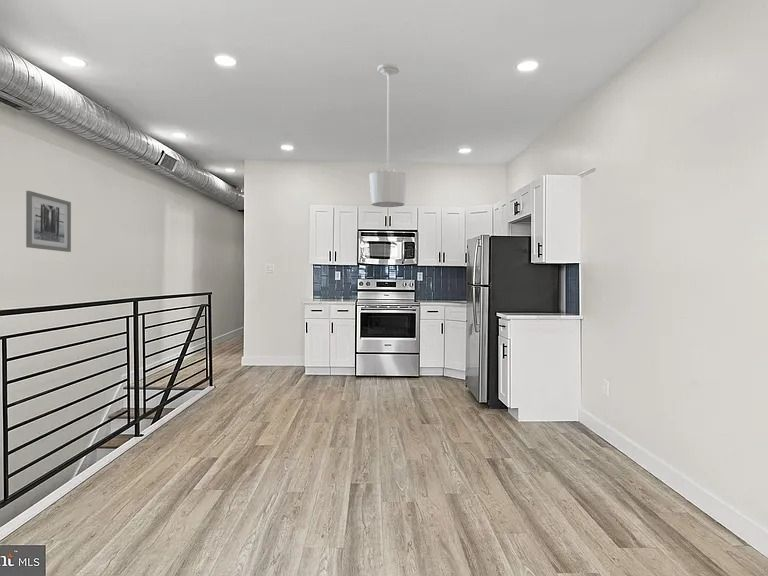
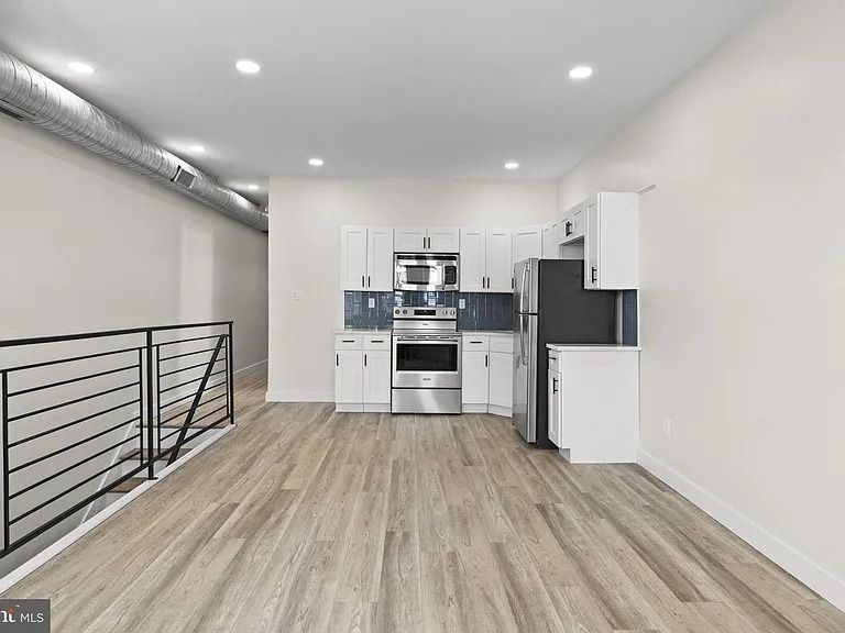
- pendant light [369,62,408,208]
- wall art [25,190,72,253]
